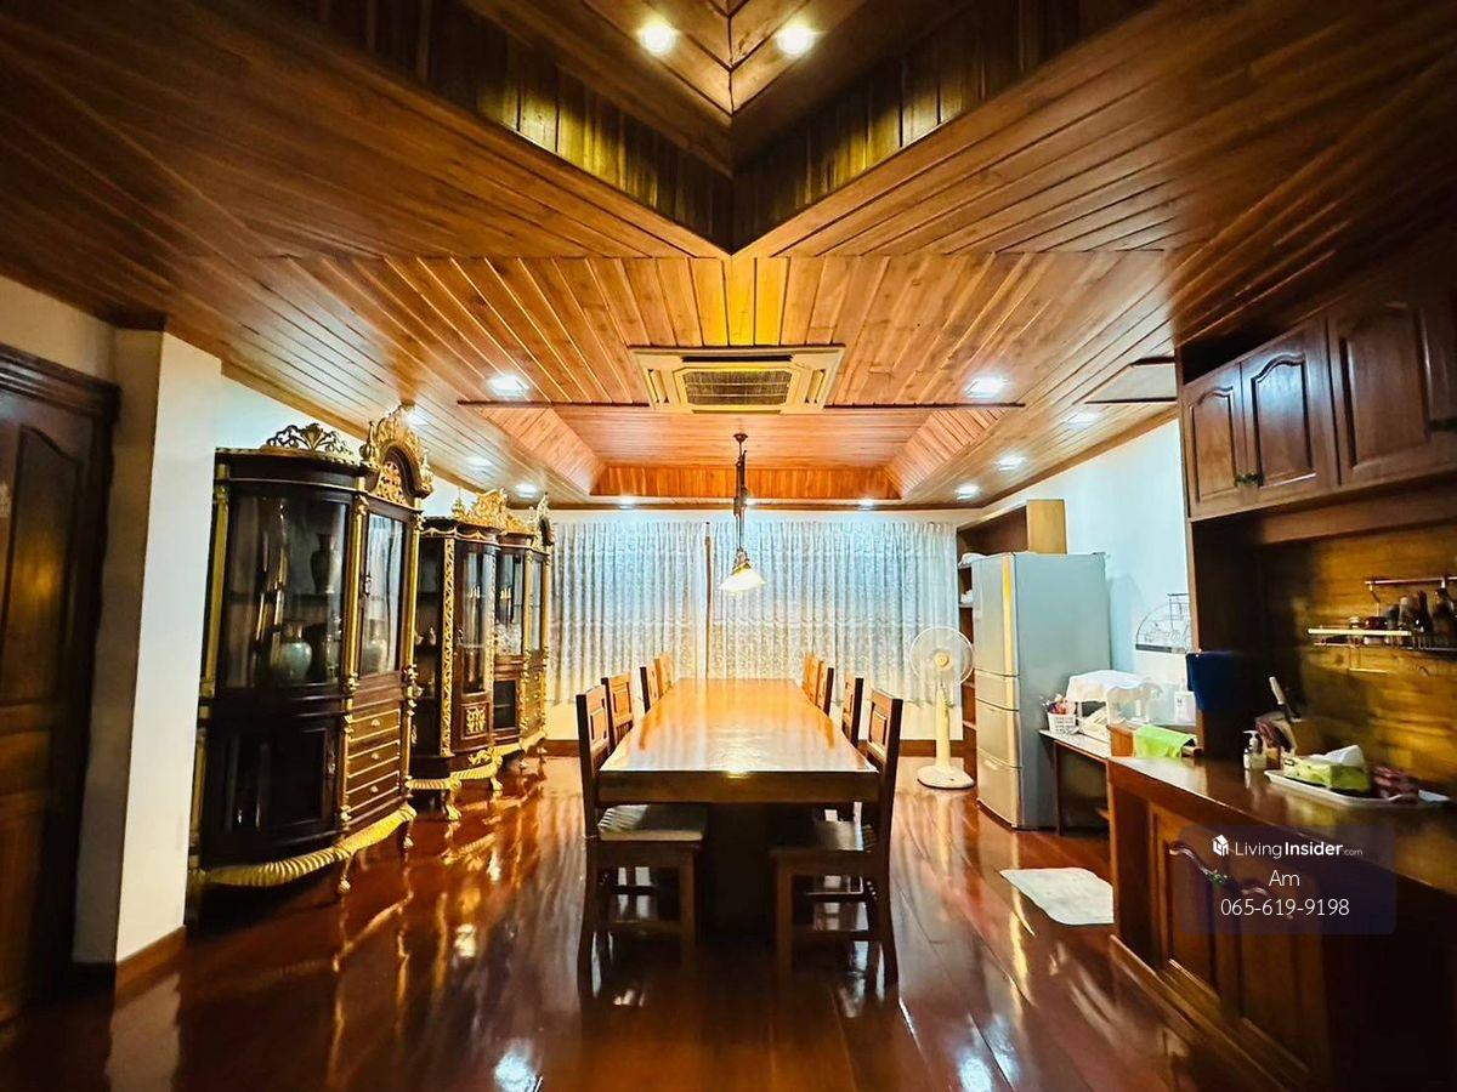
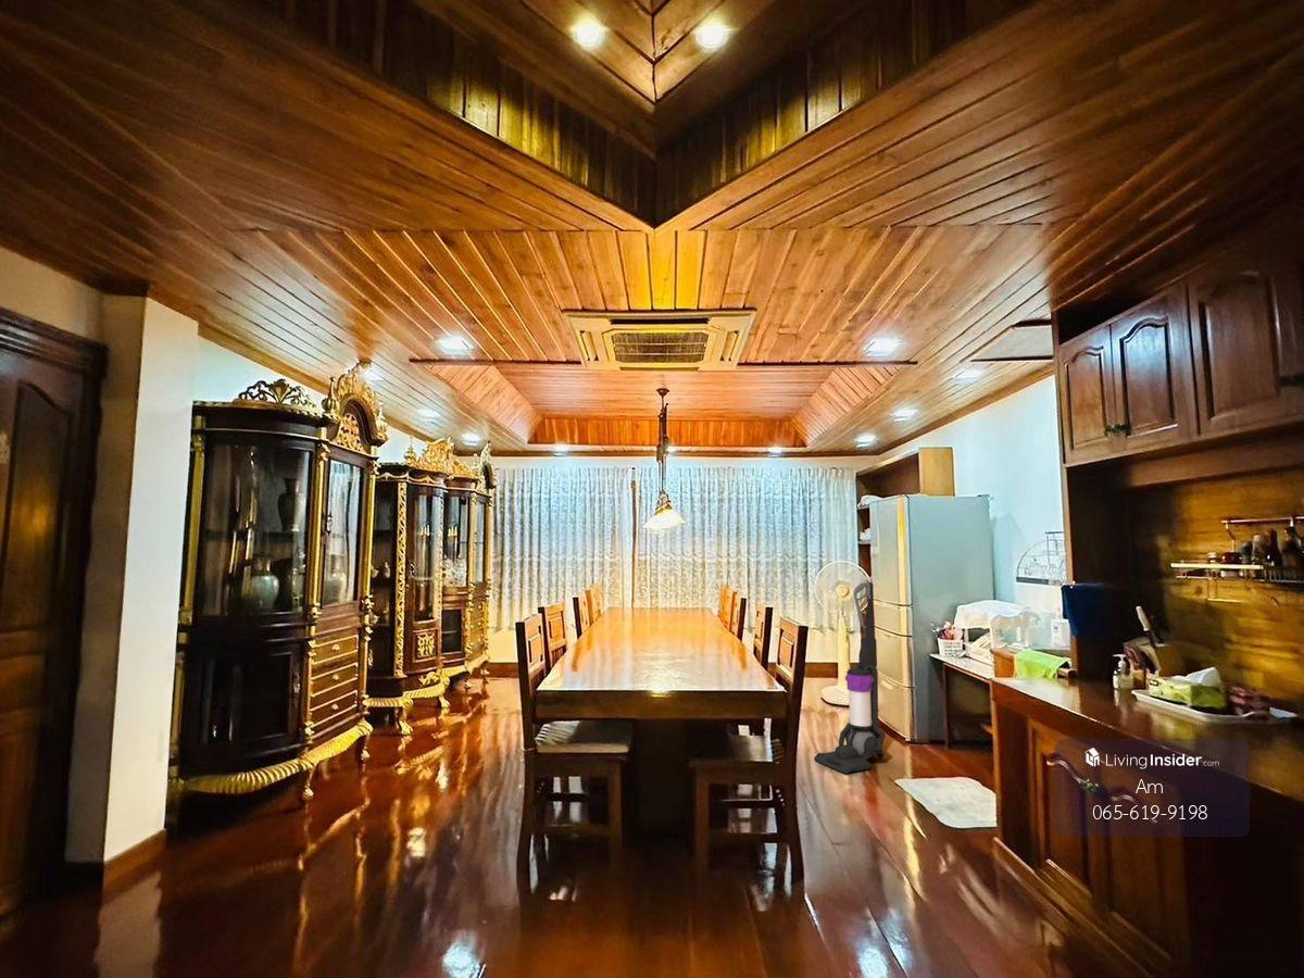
+ vacuum cleaner [814,581,887,775]
